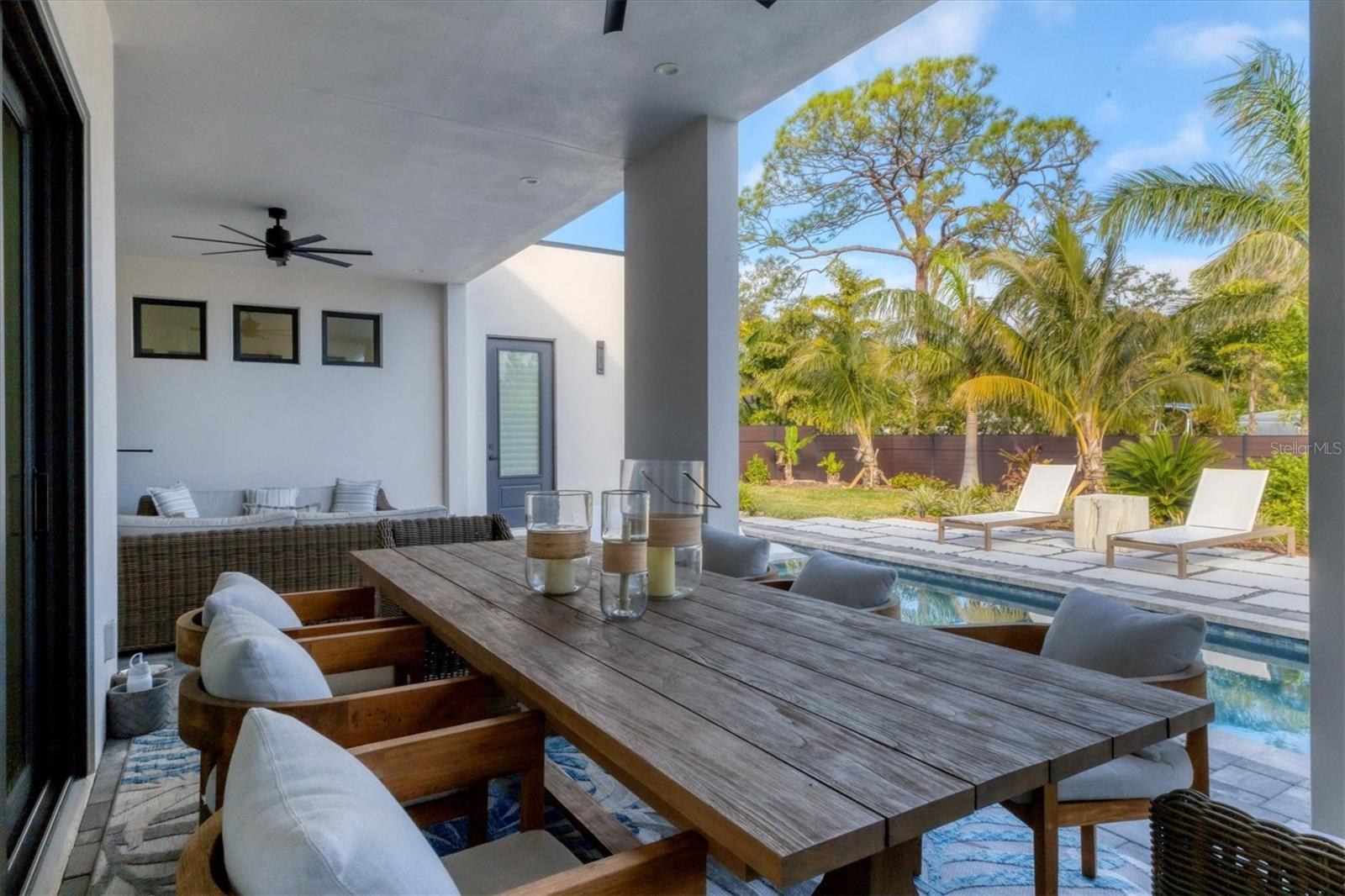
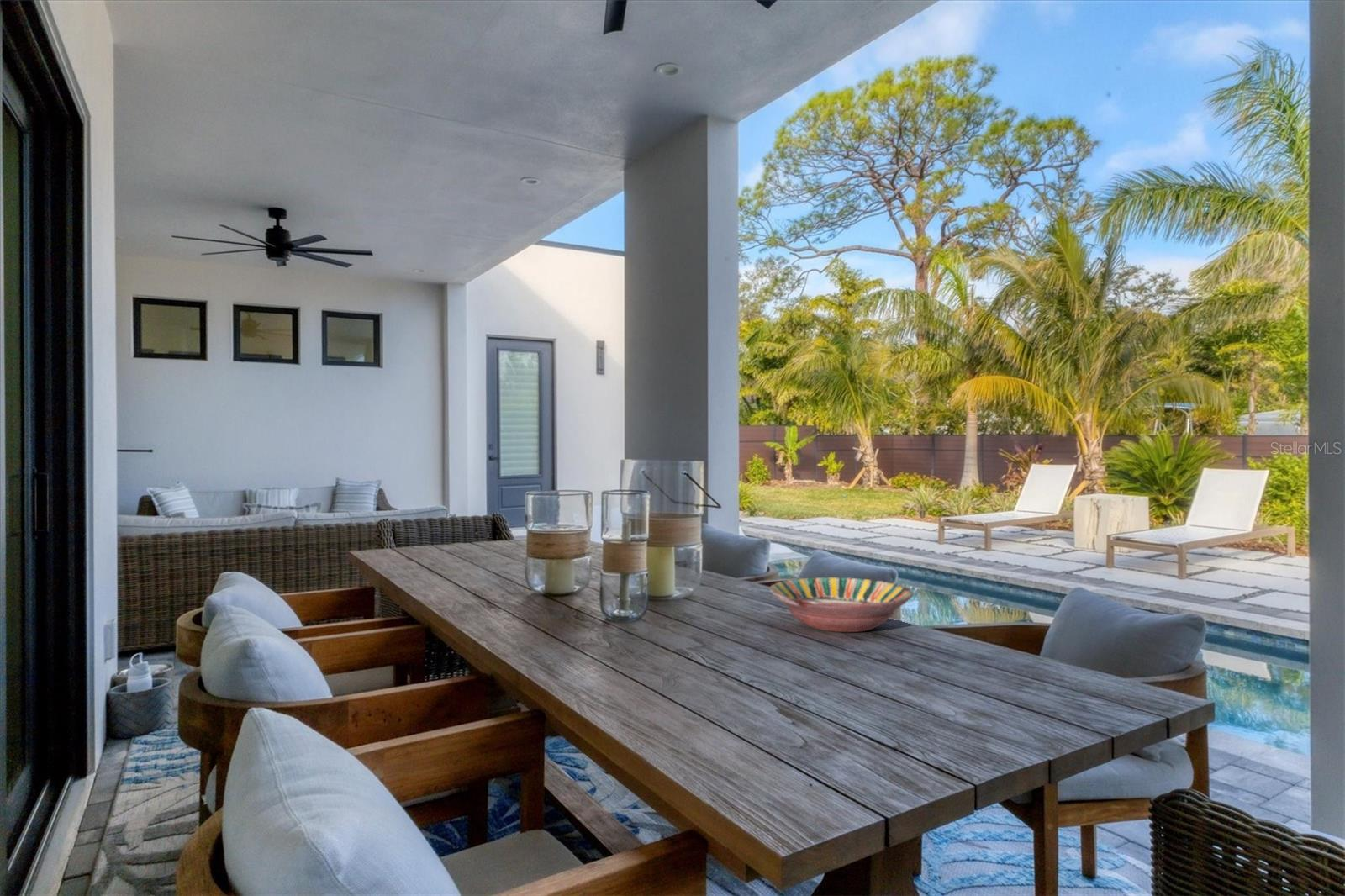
+ serving bowl [768,577,914,633]
